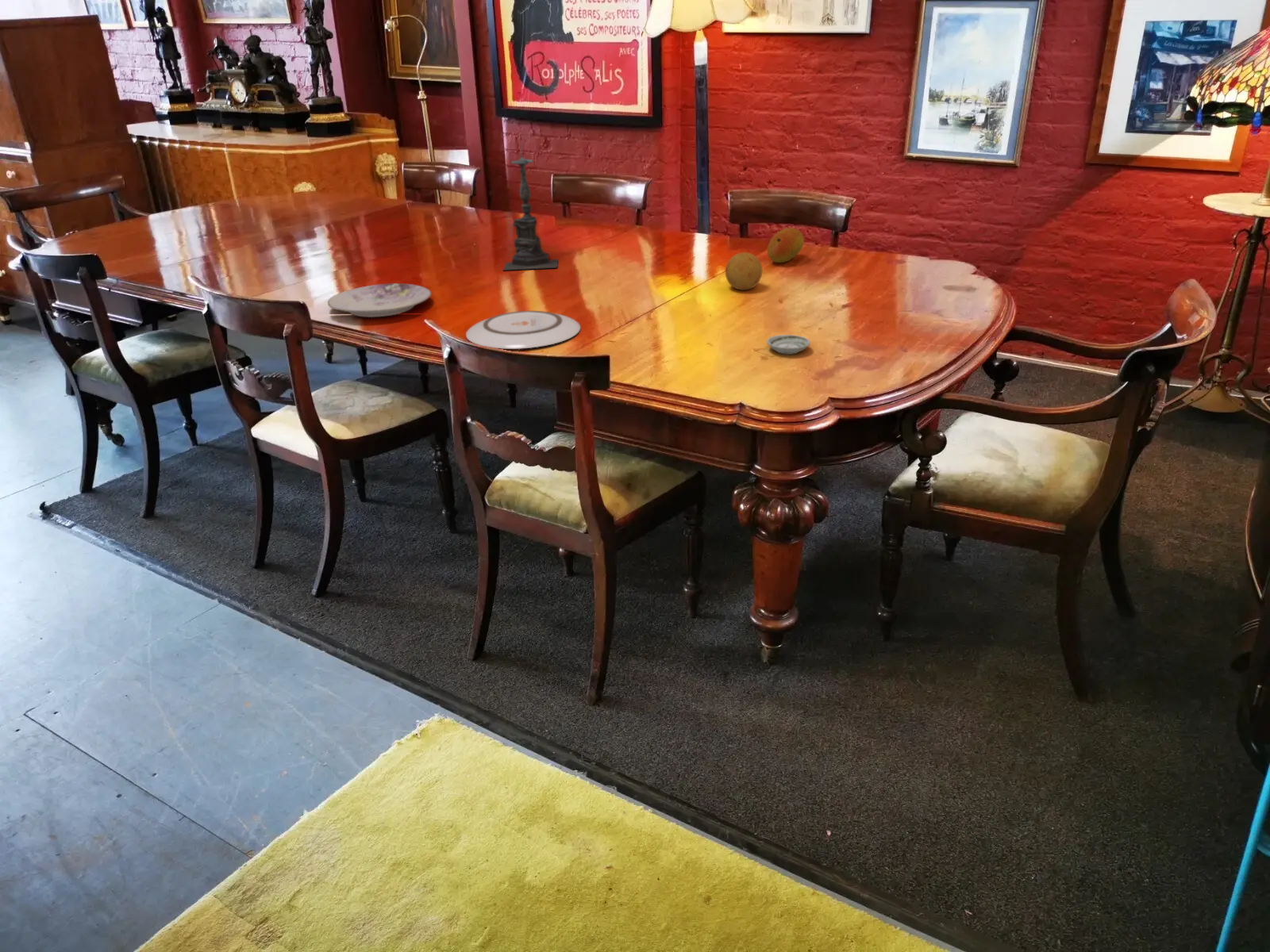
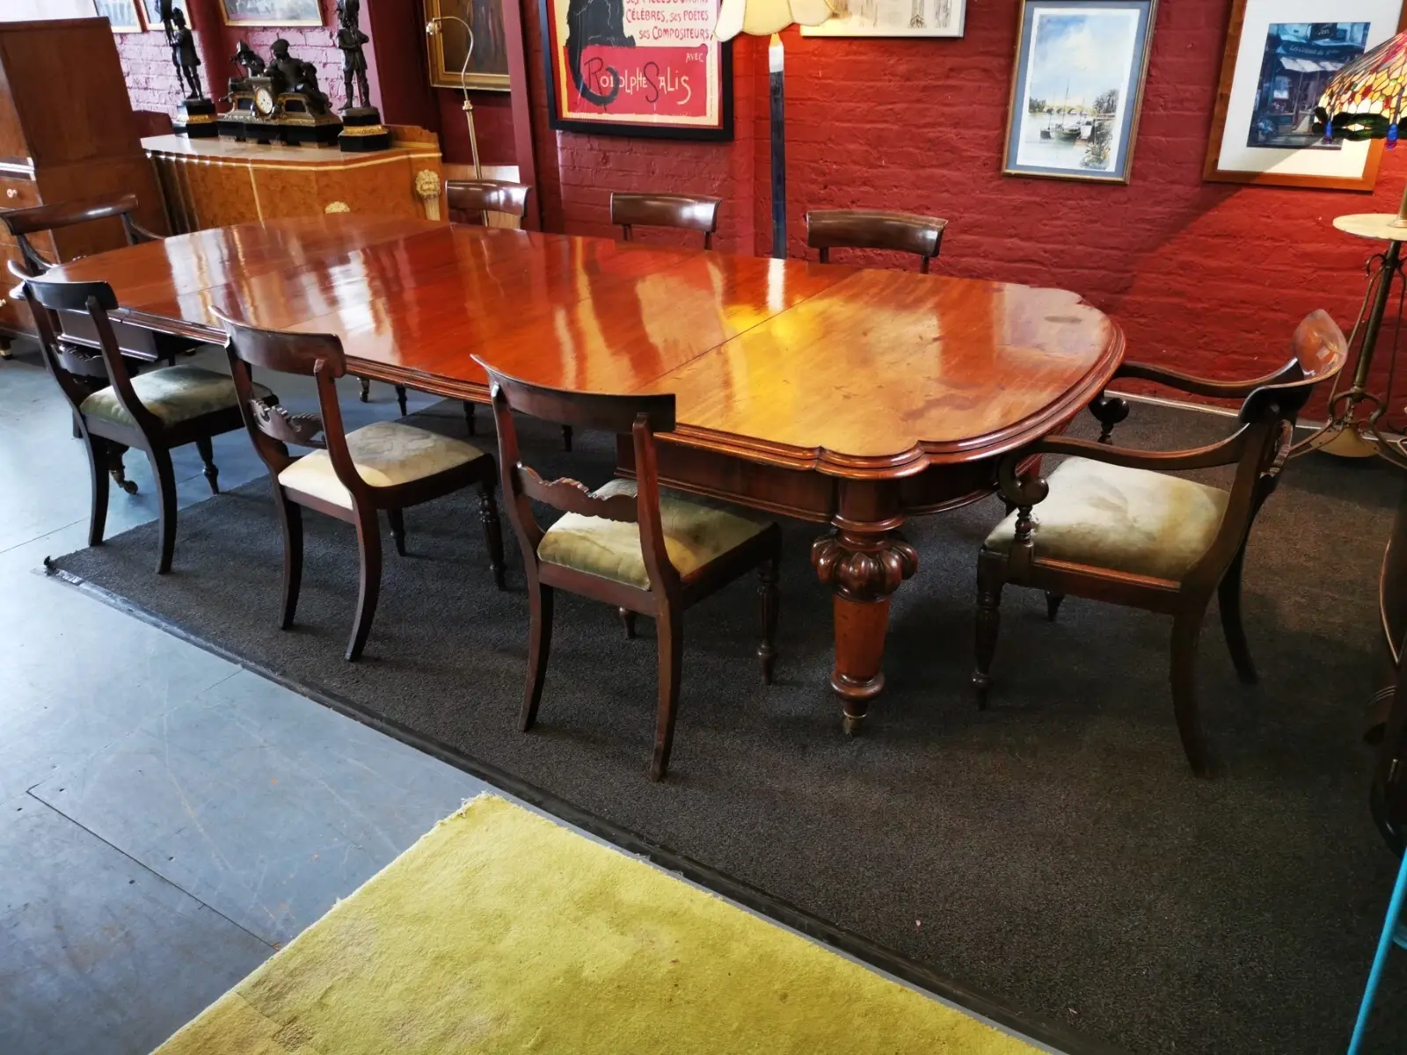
- candle holder [502,141,560,271]
- fruit [725,251,763,291]
- fruit [767,227,805,263]
- saucer [766,334,811,355]
- plate [465,310,581,350]
- plate [327,282,433,318]
